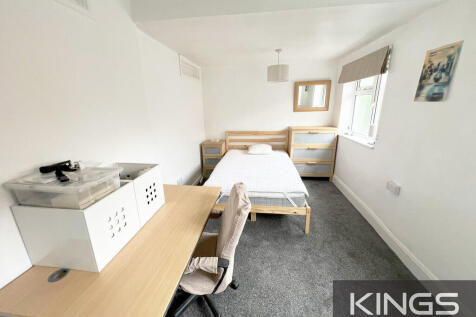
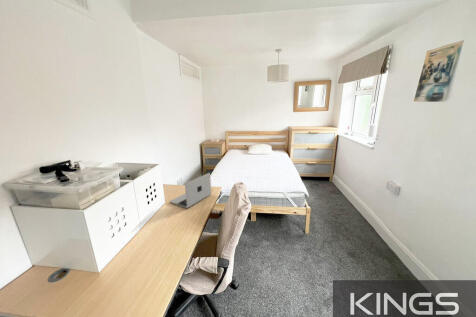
+ laptop [169,172,212,209]
